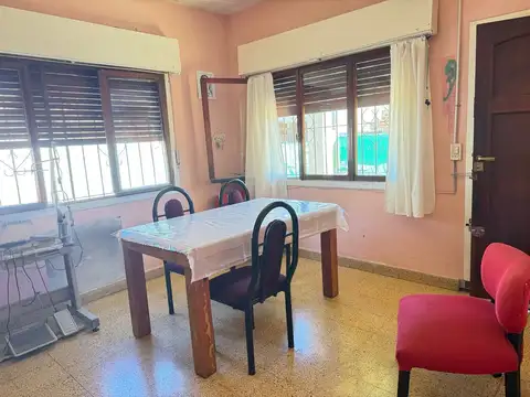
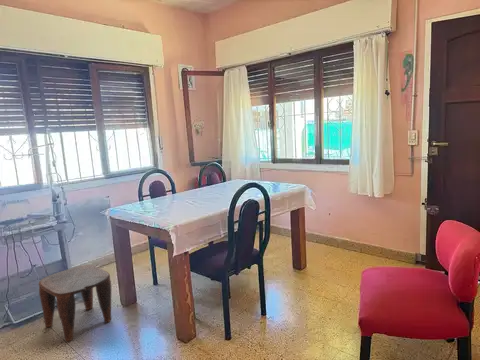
+ stool [38,264,113,342]
